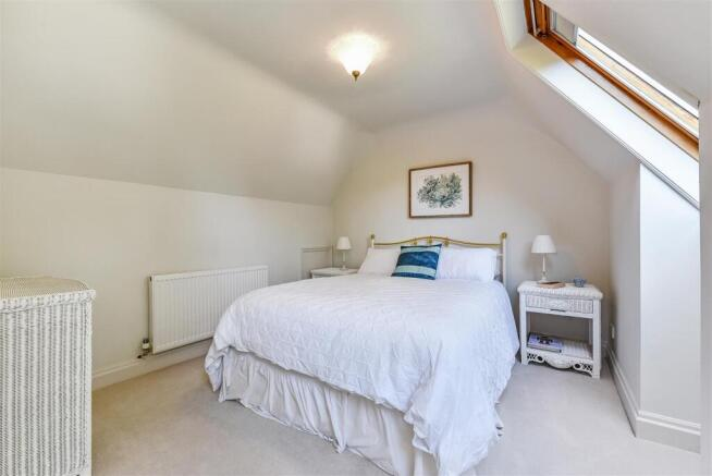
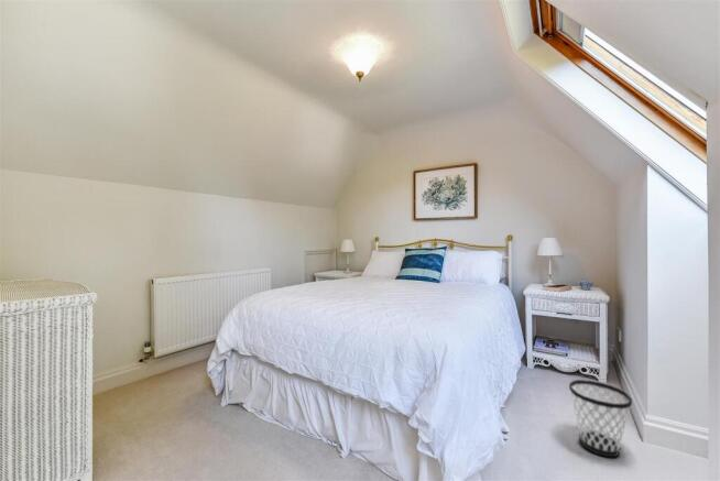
+ wastebasket [568,379,633,458]
